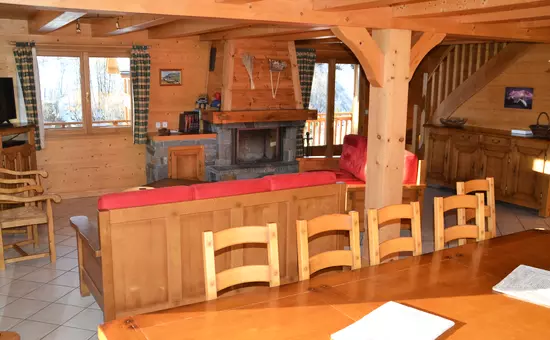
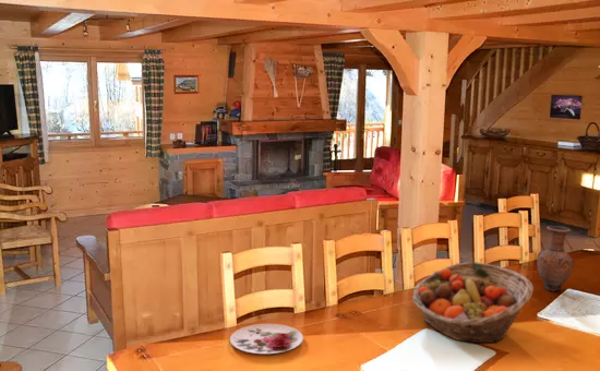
+ fruit basket [411,261,535,344]
+ plate [229,323,304,355]
+ vase [536,225,576,292]
